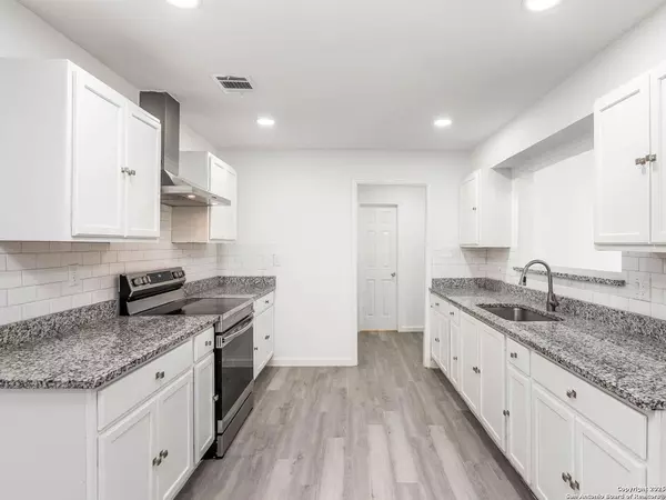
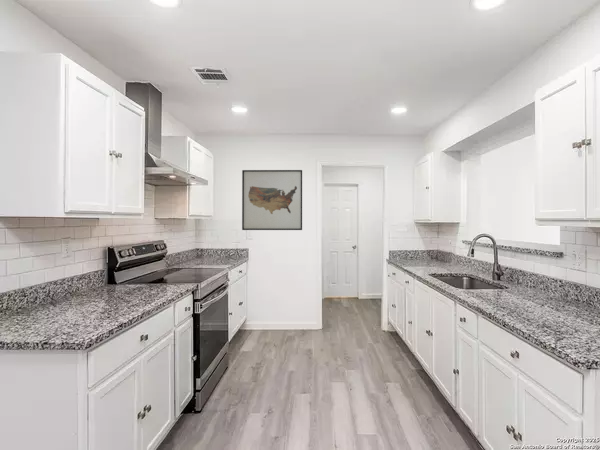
+ wall art [241,169,303,231]
